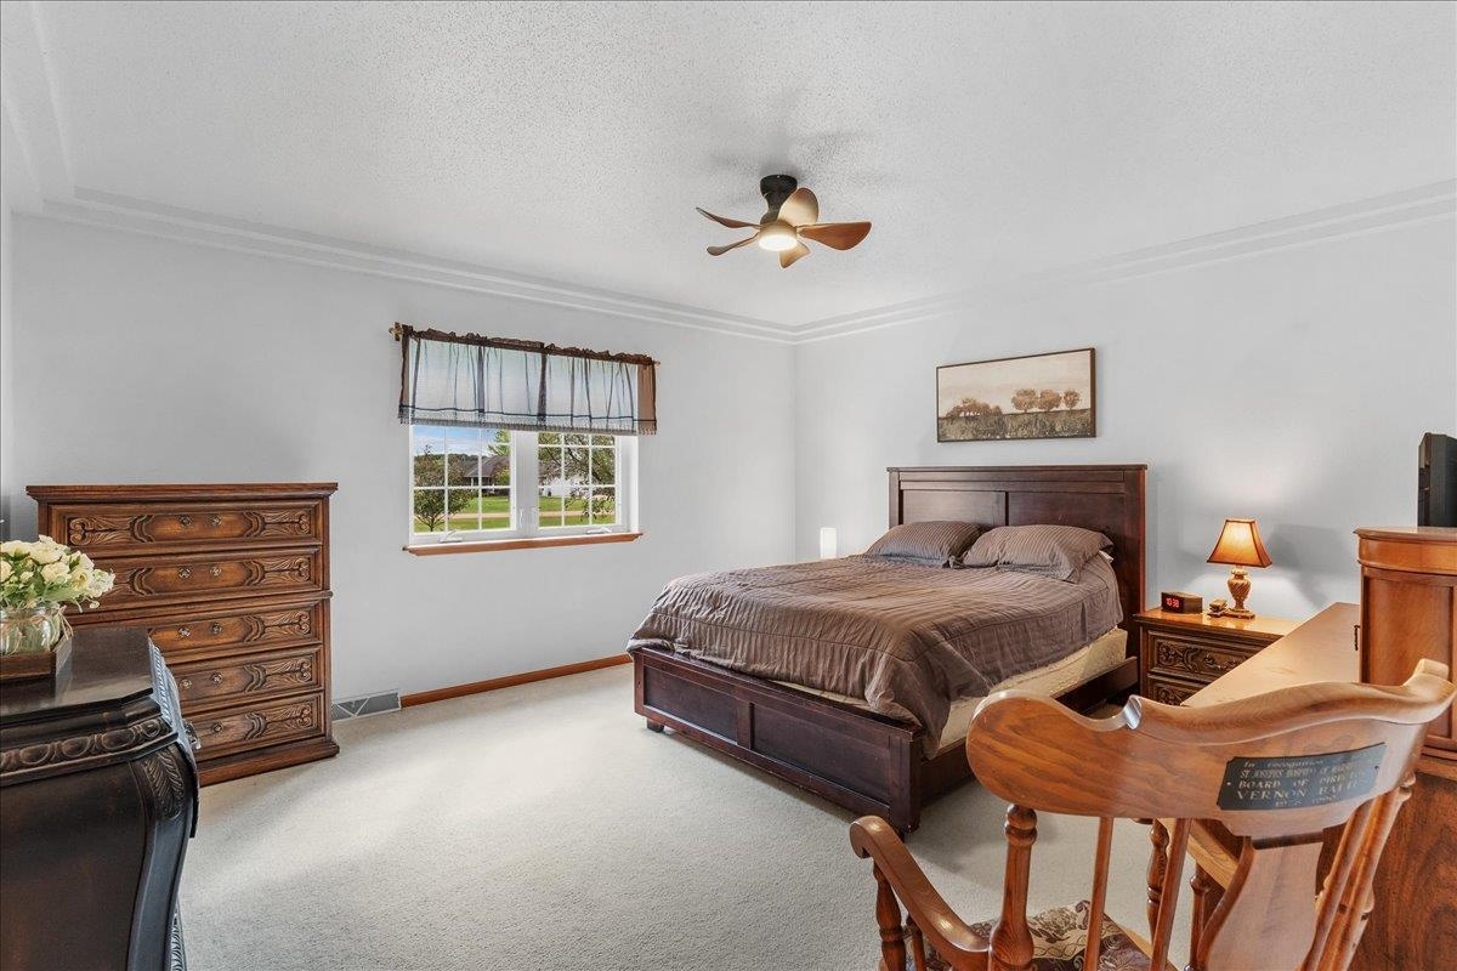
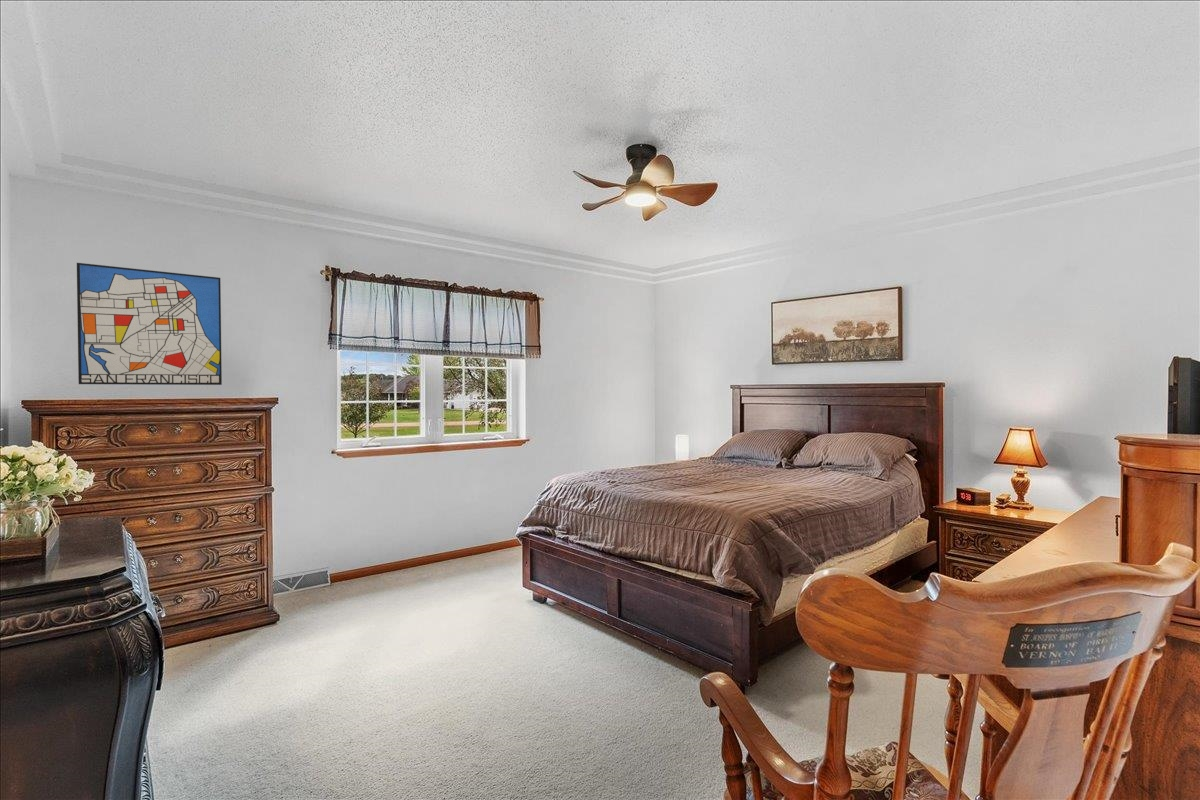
+ wall art [76,262,223,386]
